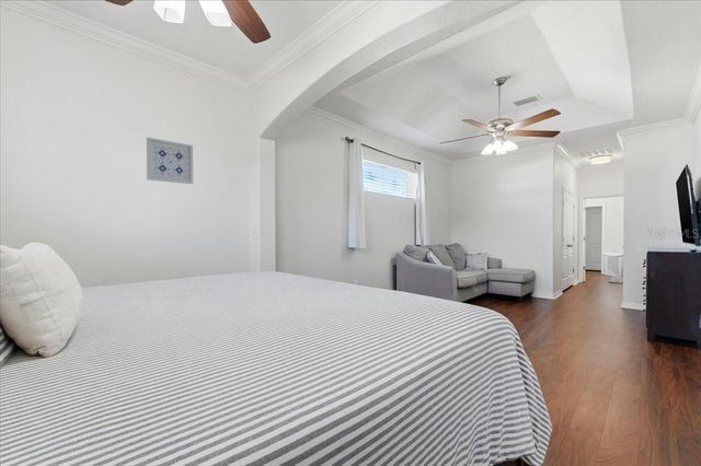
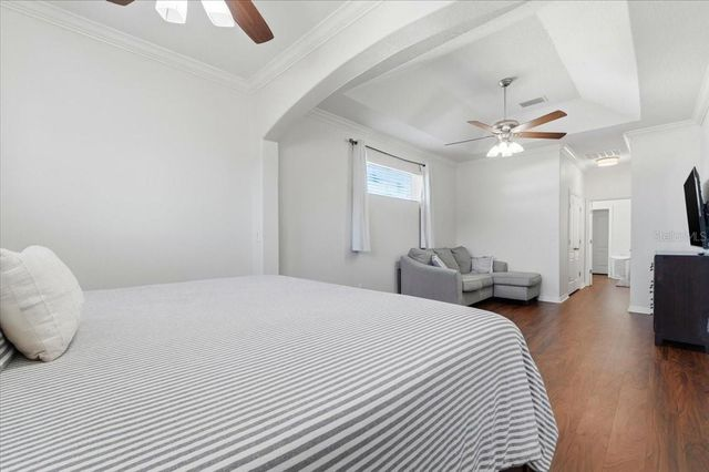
- wall art [146,137,194,185]
